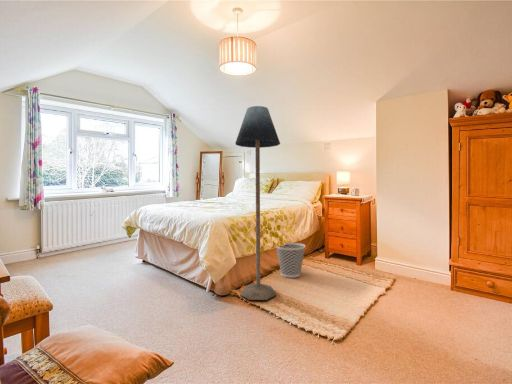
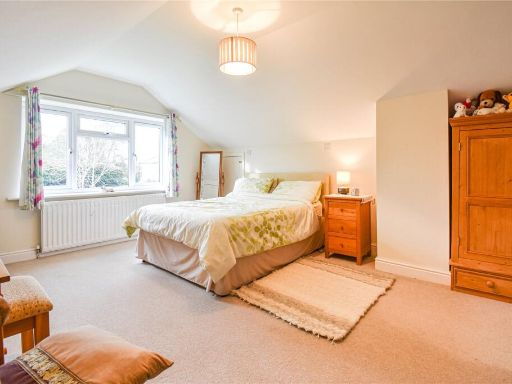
- floor lamp [234,105,281,301]
- wastebasket [275,242,307,279]
